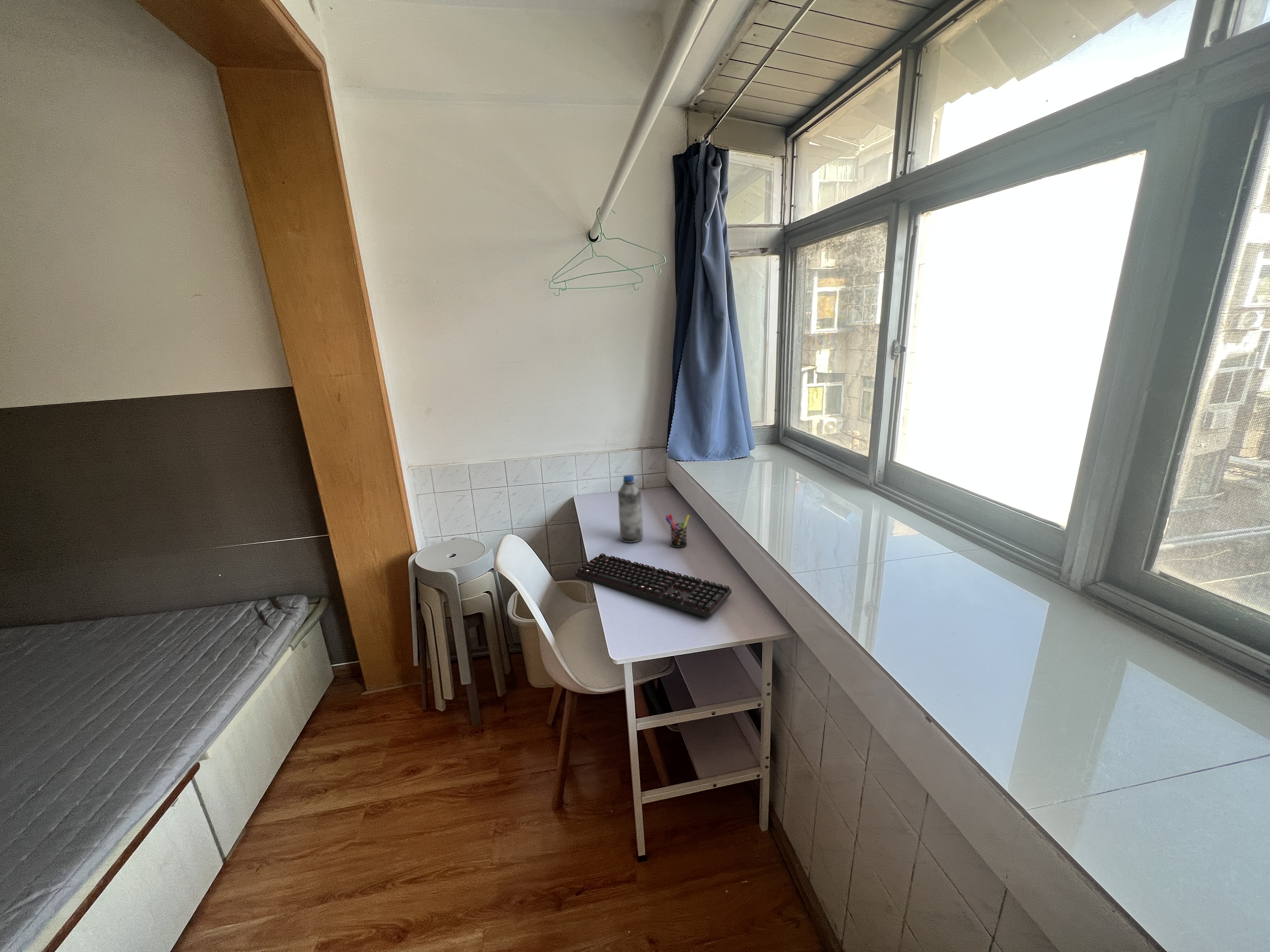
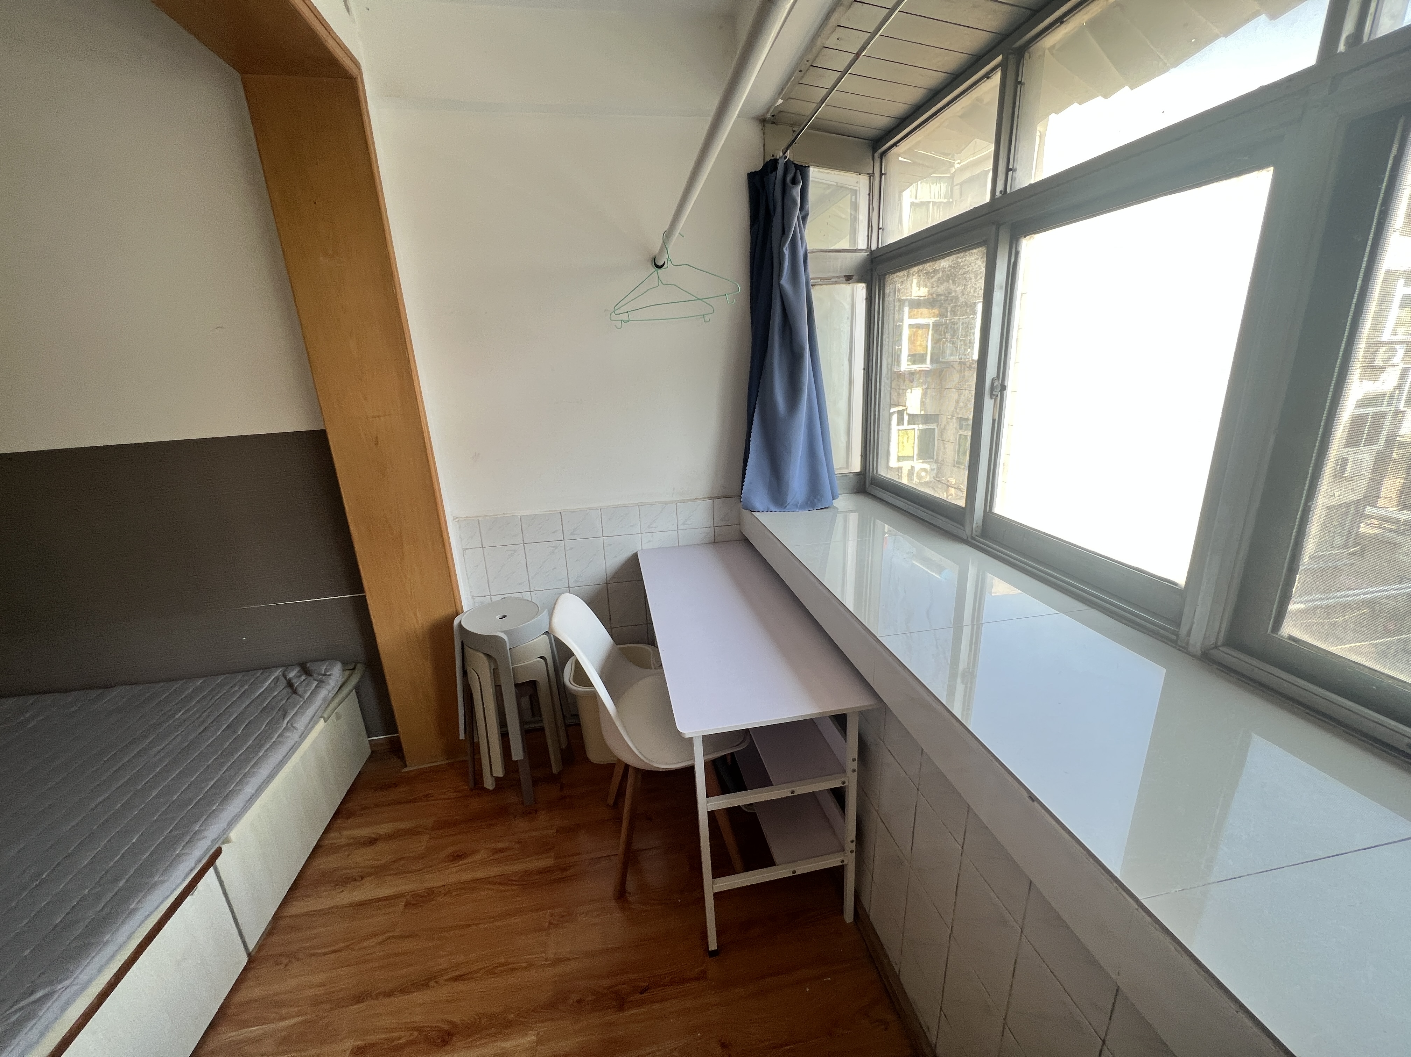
- keyboard [575,553,732,618]
- water bottle [618,474,643,543]
- pen holder [665,514,690,548]
